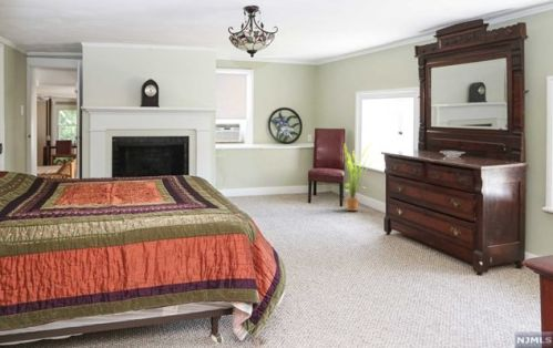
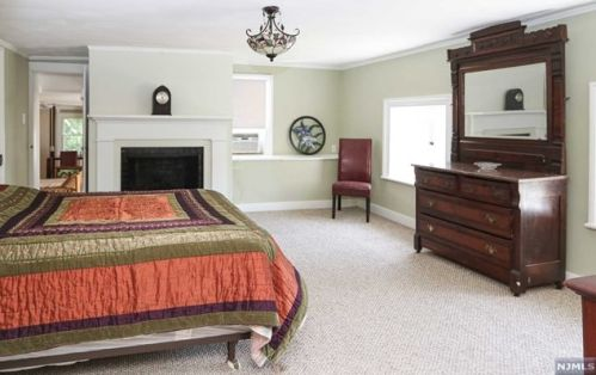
- house plant [342,143,377,212]
